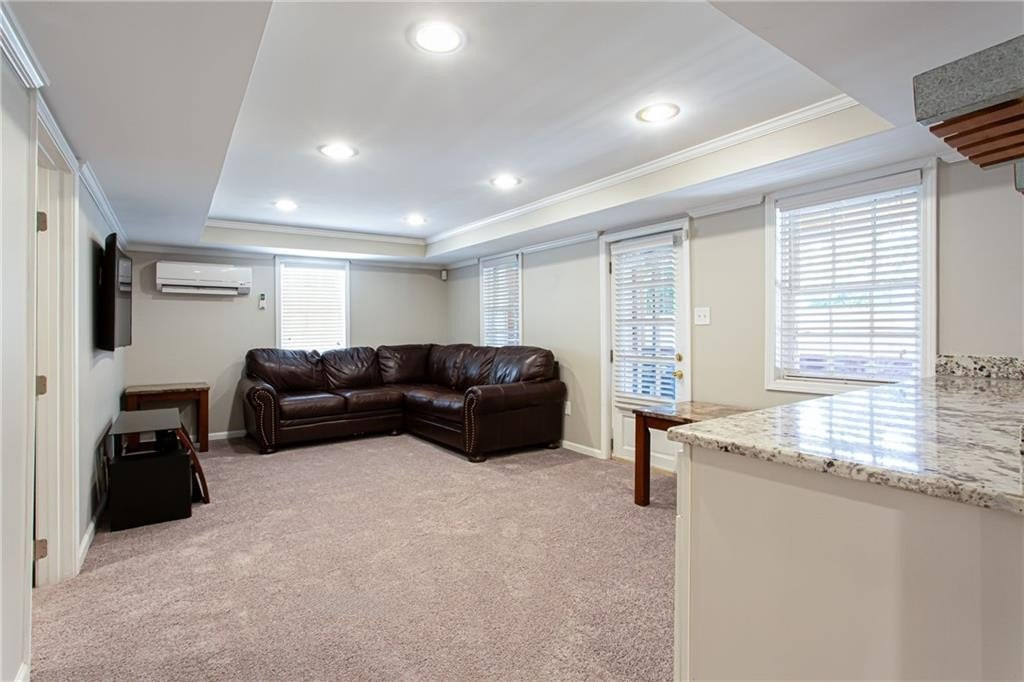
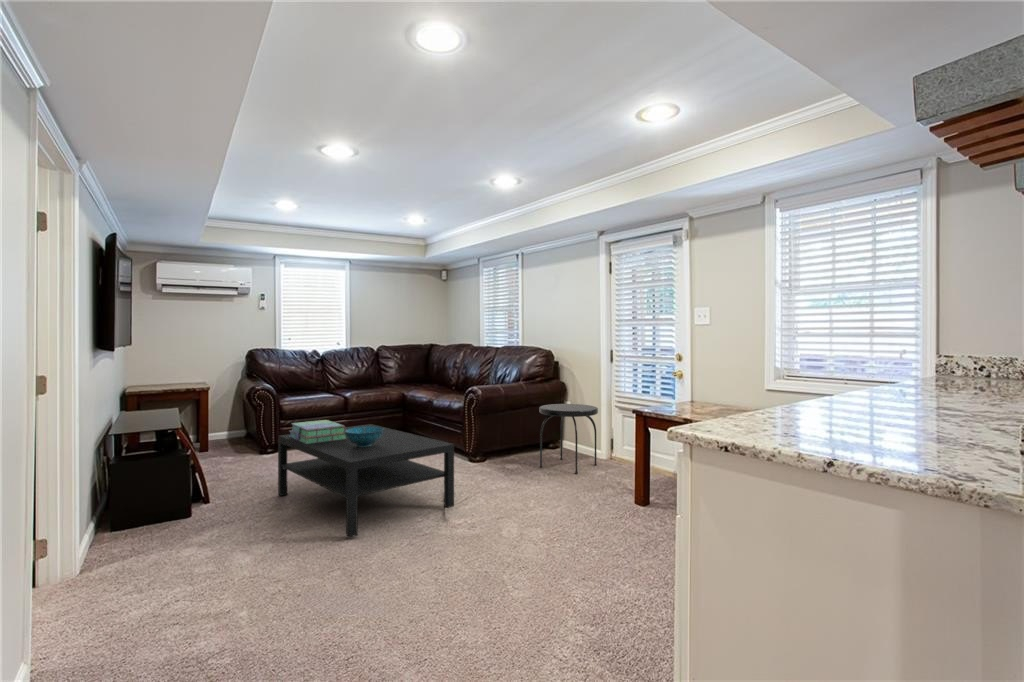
+ stack of books [288,419,347,444]
+ coffee table [277,423,455,538]
+ side table [538,403,599,475]
+ decorative bowl [344,427,384,447]
